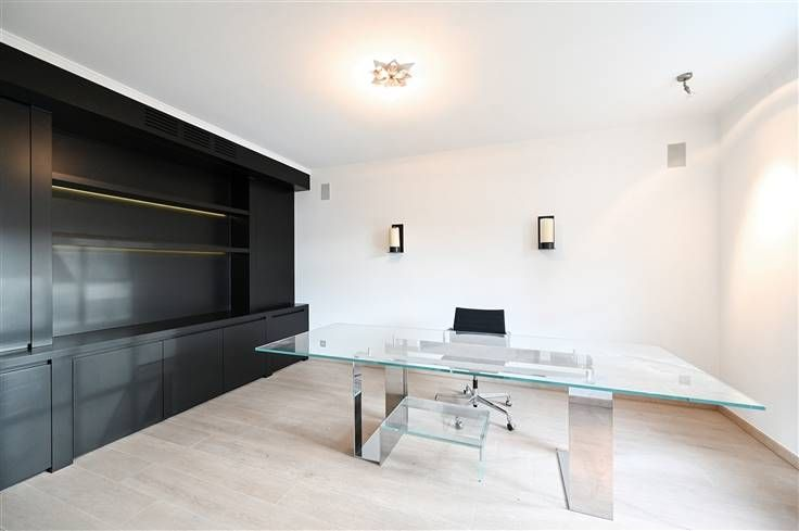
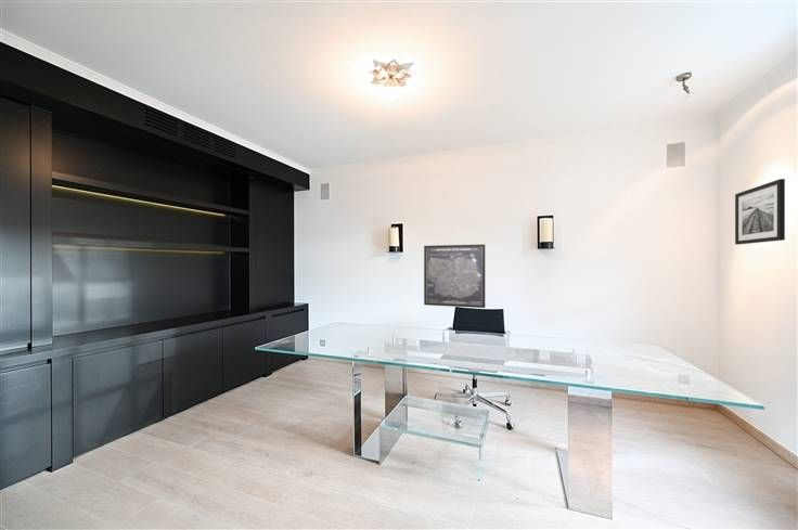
+ wall art [423,243,486,309]
+ wall art [734,178,786,246]
